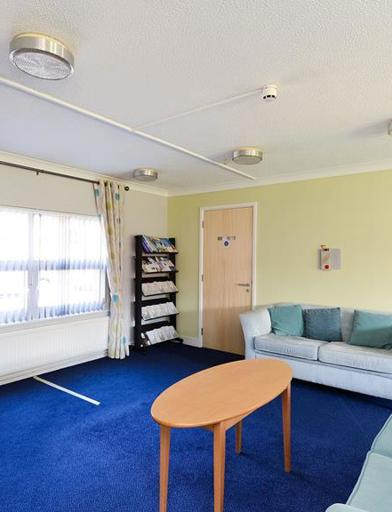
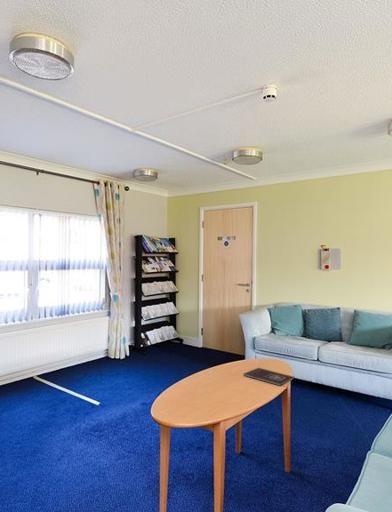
+ book [242,367,295,386]
